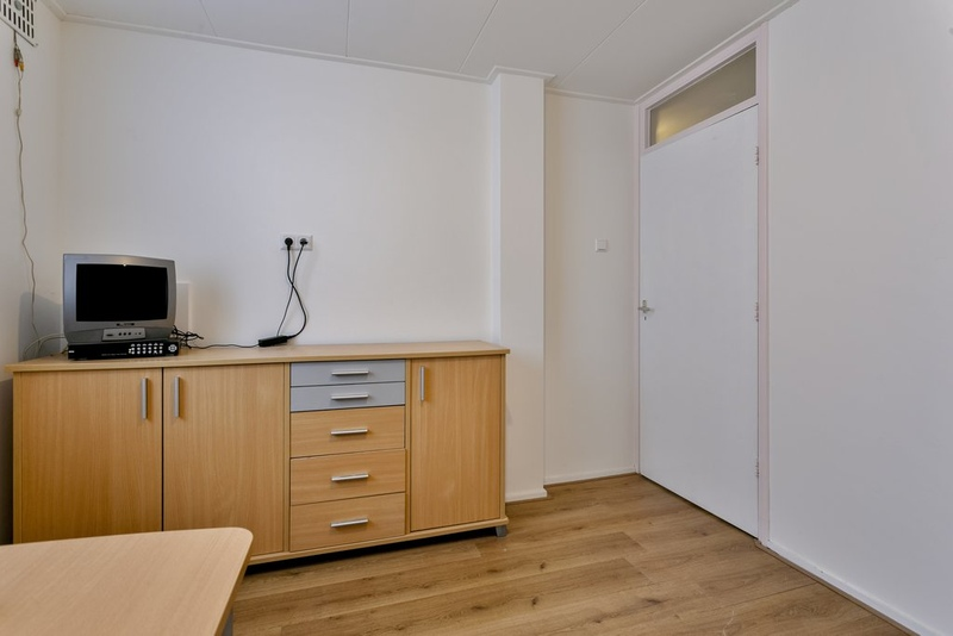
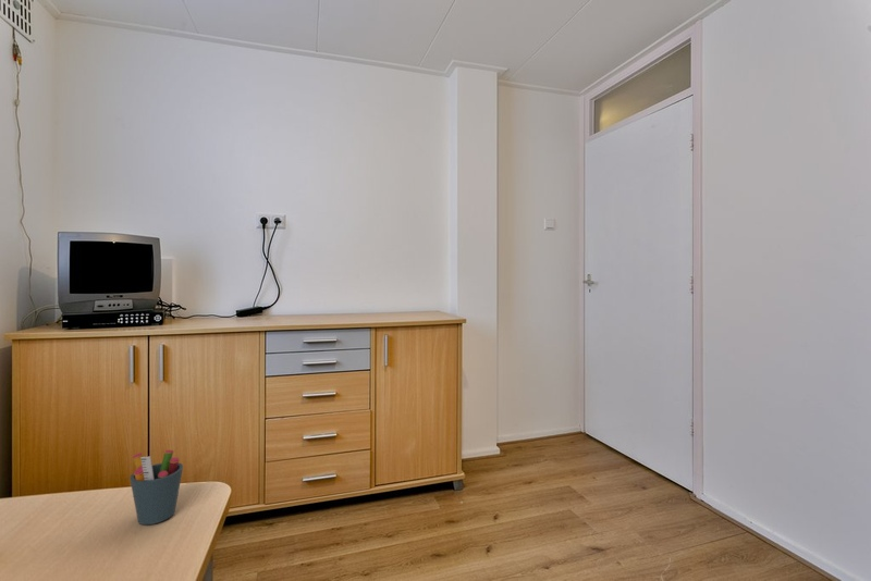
+ pen holder [130,449,184,526]
